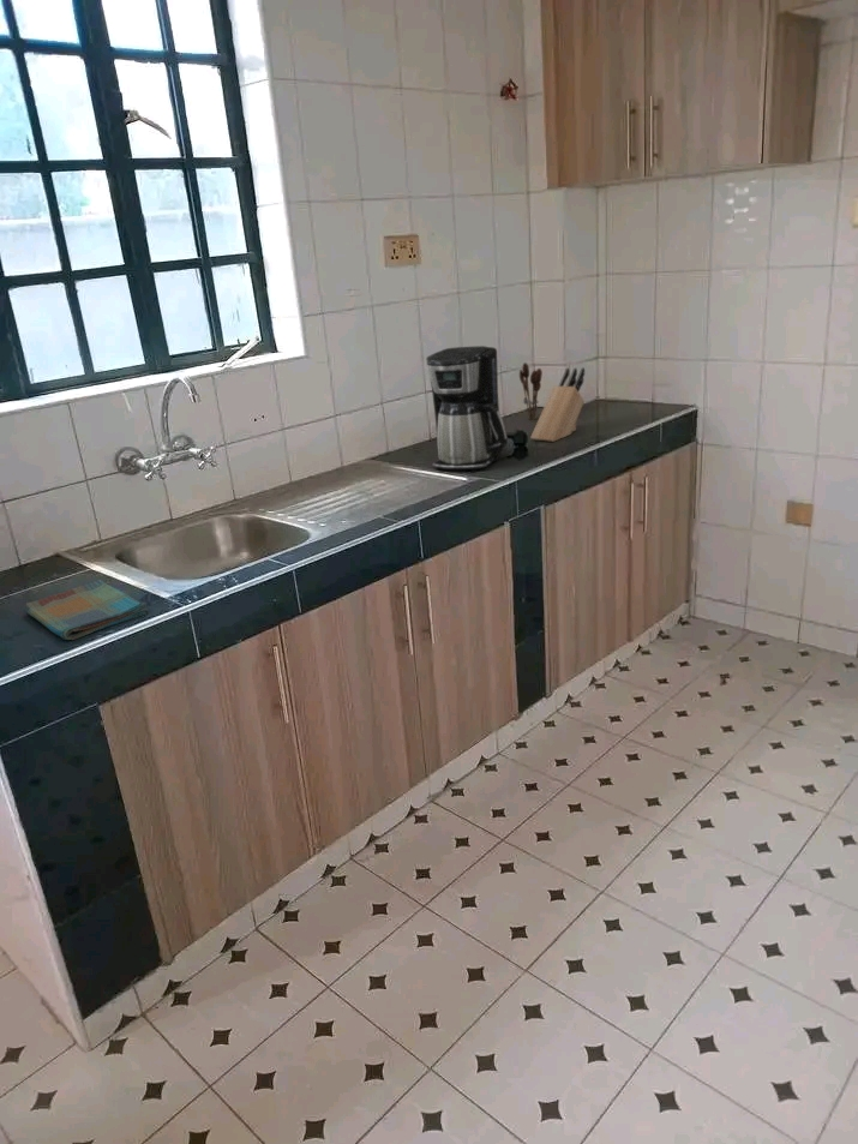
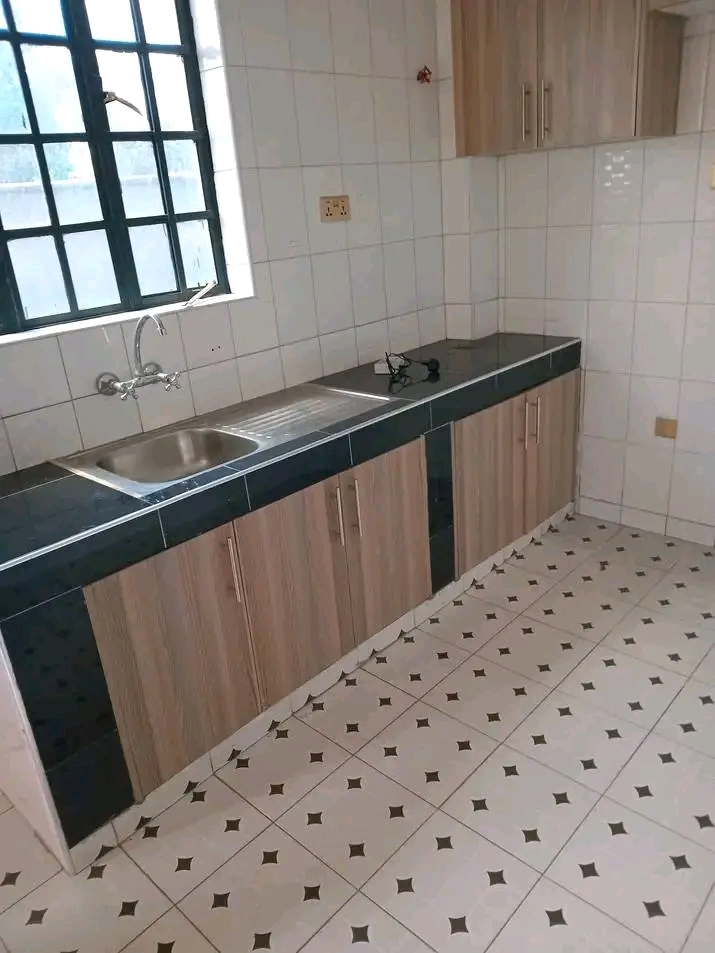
- coffee maker [425,345,509,471]
- dish towel [23,579,149,641]
- utensil holder [518,361,544,420]
- knife block [529,366,586,443]
